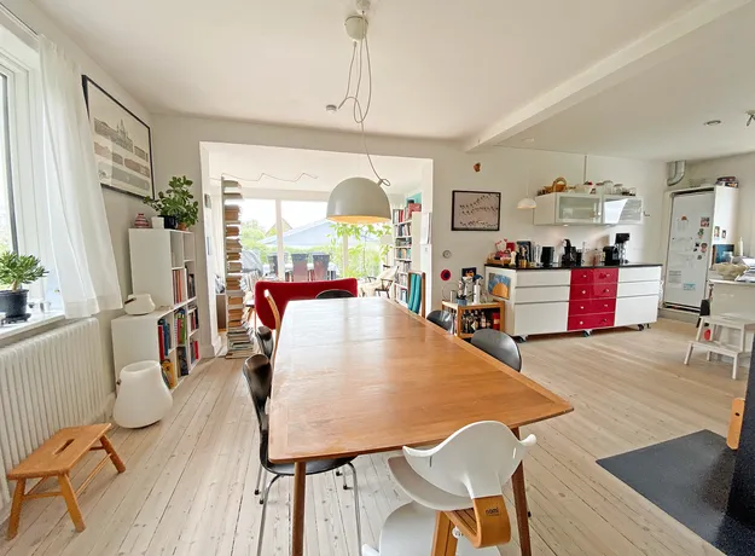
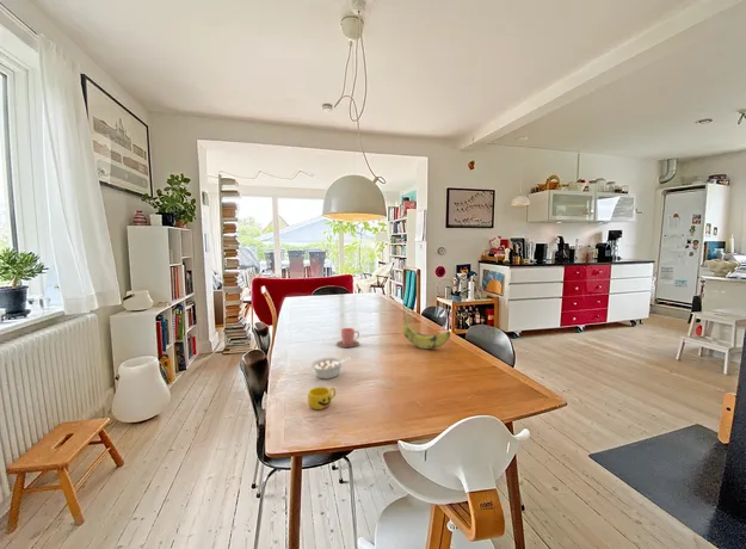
+ banana [402,315,451,350]
+ cup [335,327,360,348]
+ cup [307,385,337,411]
+ legume [310,356,351,380]
